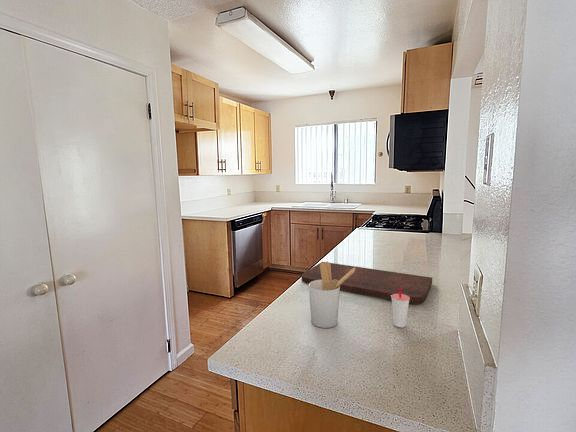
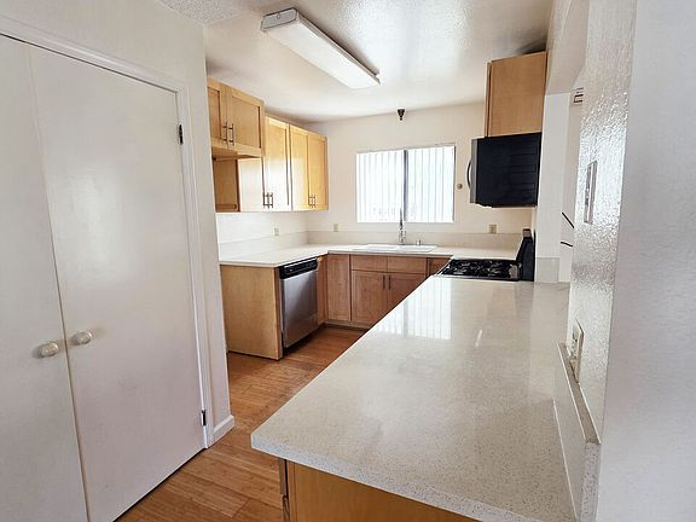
- cutting board [301,261,433,304]
- utensil holder [308,261,356,329]
- cup [391,287,410,328]
